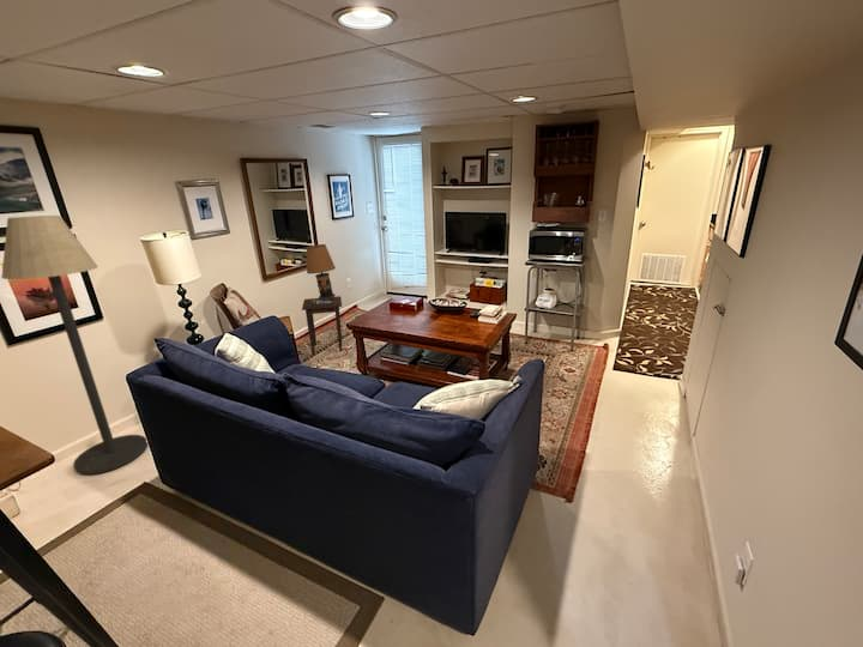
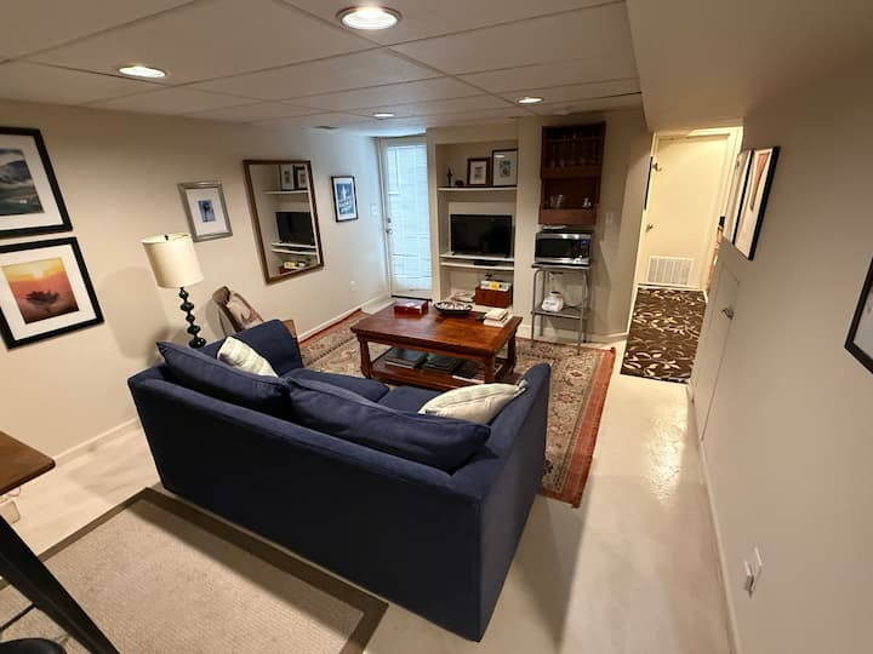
- floor lamp [0,214,149,476]
- side table [301,295,343,356]
- table lamp [304,243,337,304]
